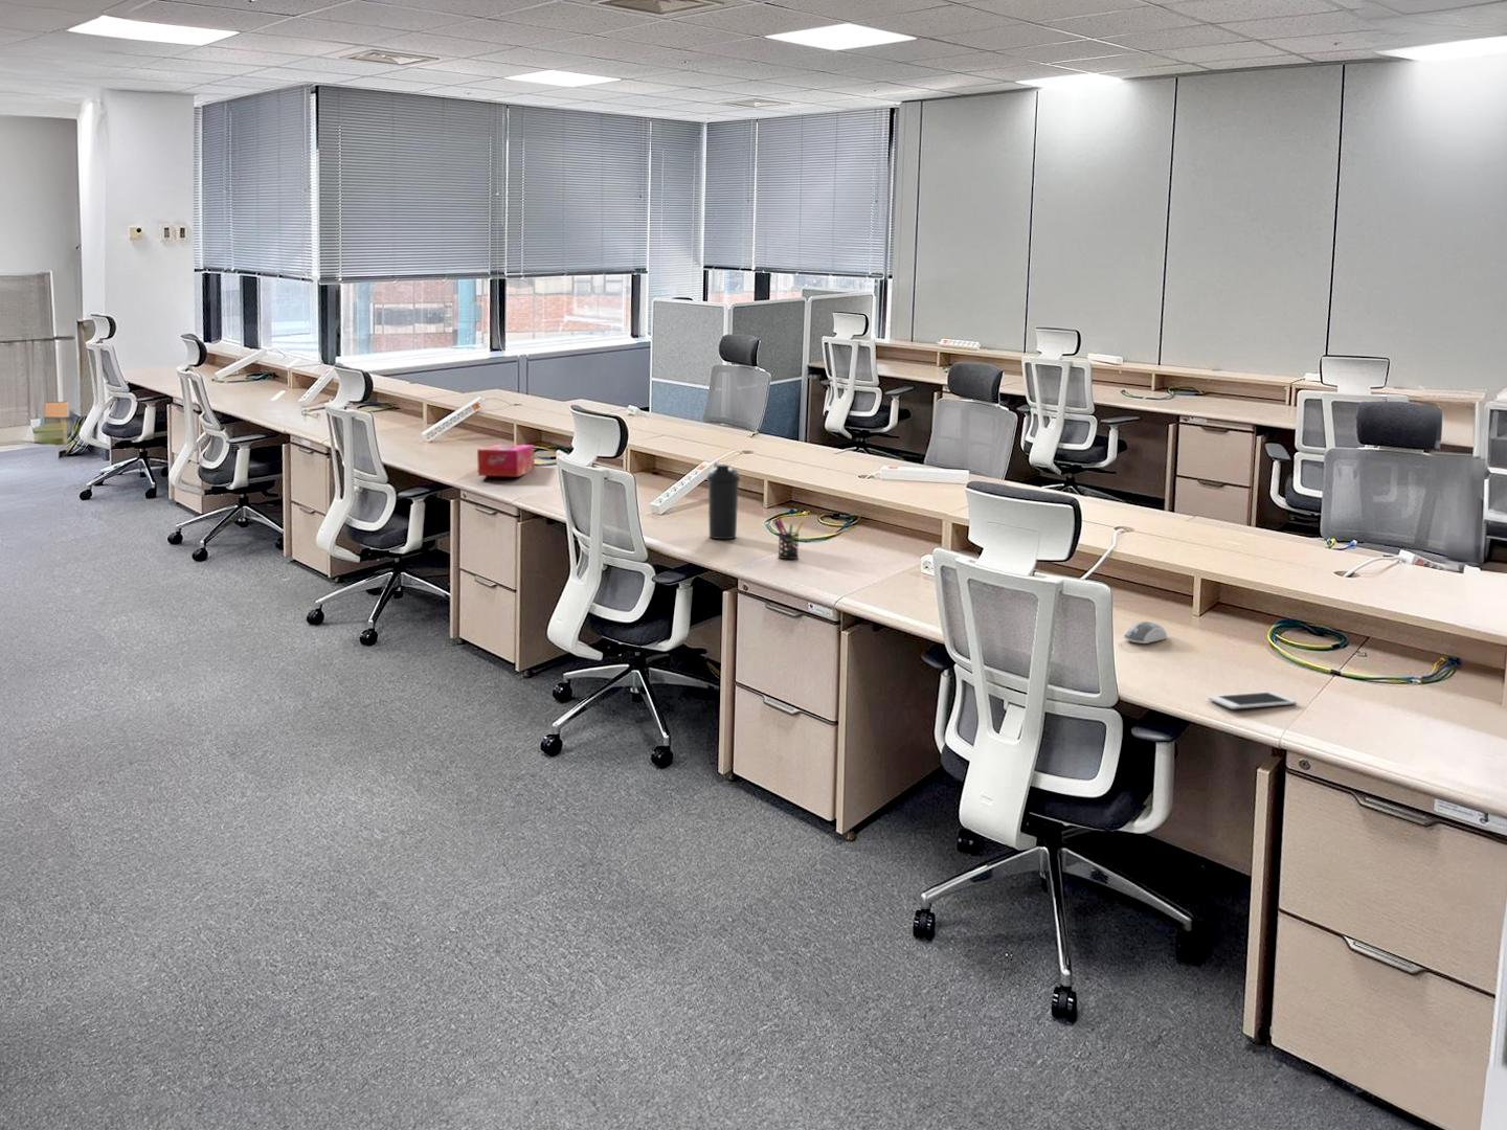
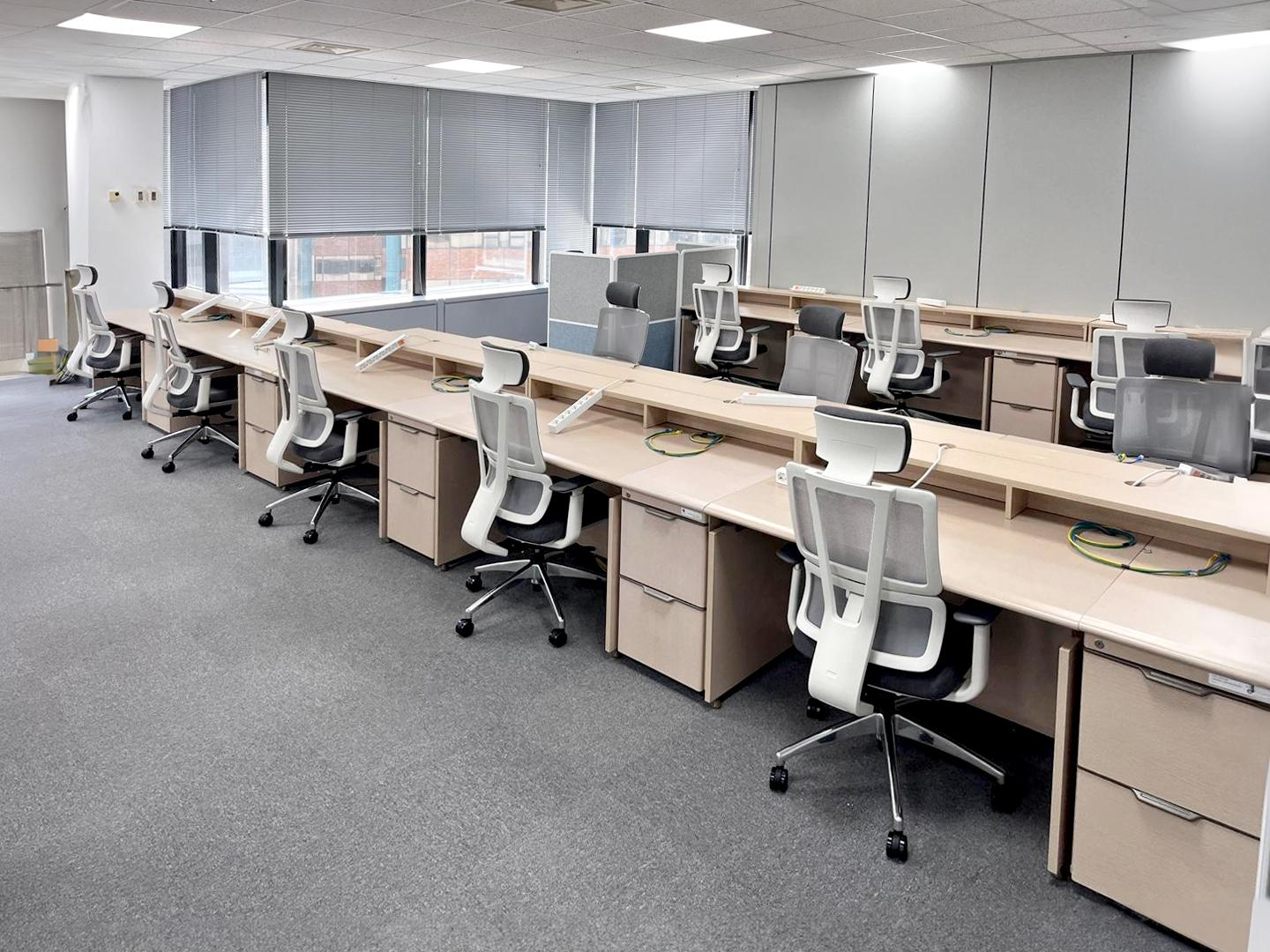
- pen holder [772,515,805,560]
- water bottle [706,463,740,540]
- tissue box [476,444,536,478]
- computer mouse [1123,621,1168,645]
- cell phone [1208,691,1298,711]
